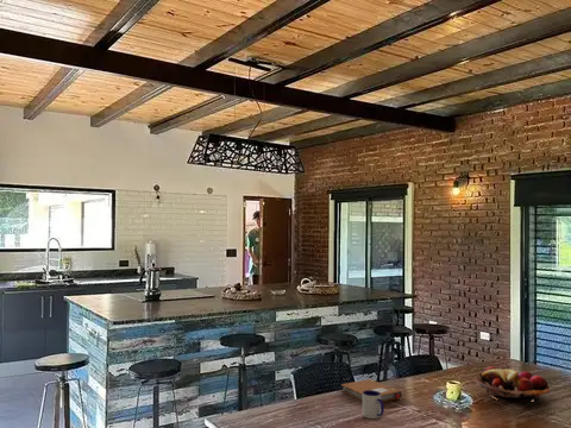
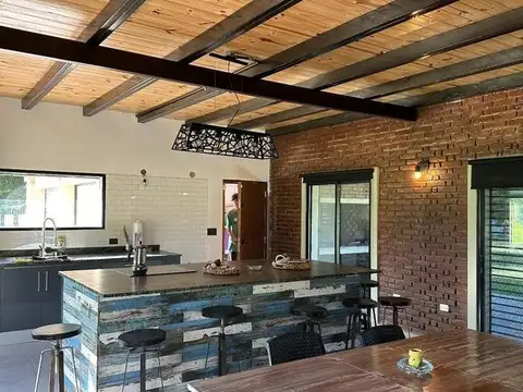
- fruit basket [475,365,551,403]
- notebook [340,378,403,403]
- mug [362,390,385,420]
